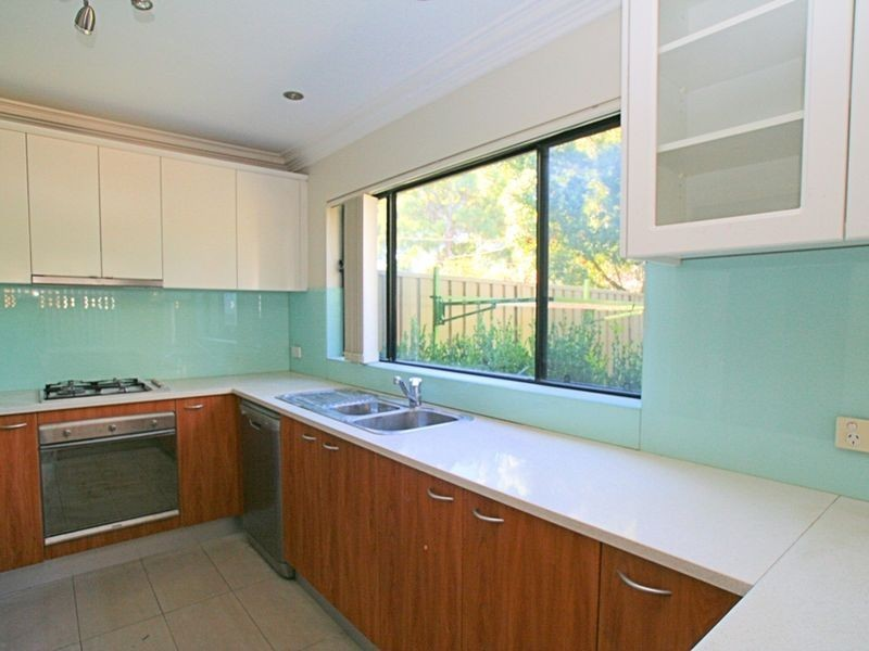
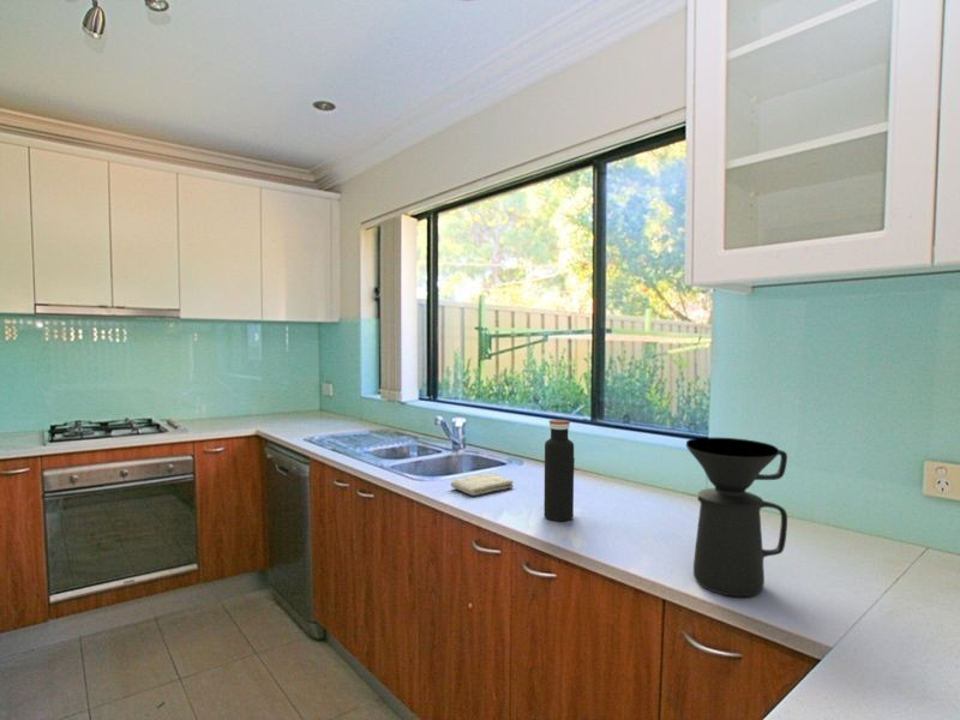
+ washcloth [450,473,515,497]
+ water bottle [542,419,576,522]
+ coffee maker [685,437,788,598]
